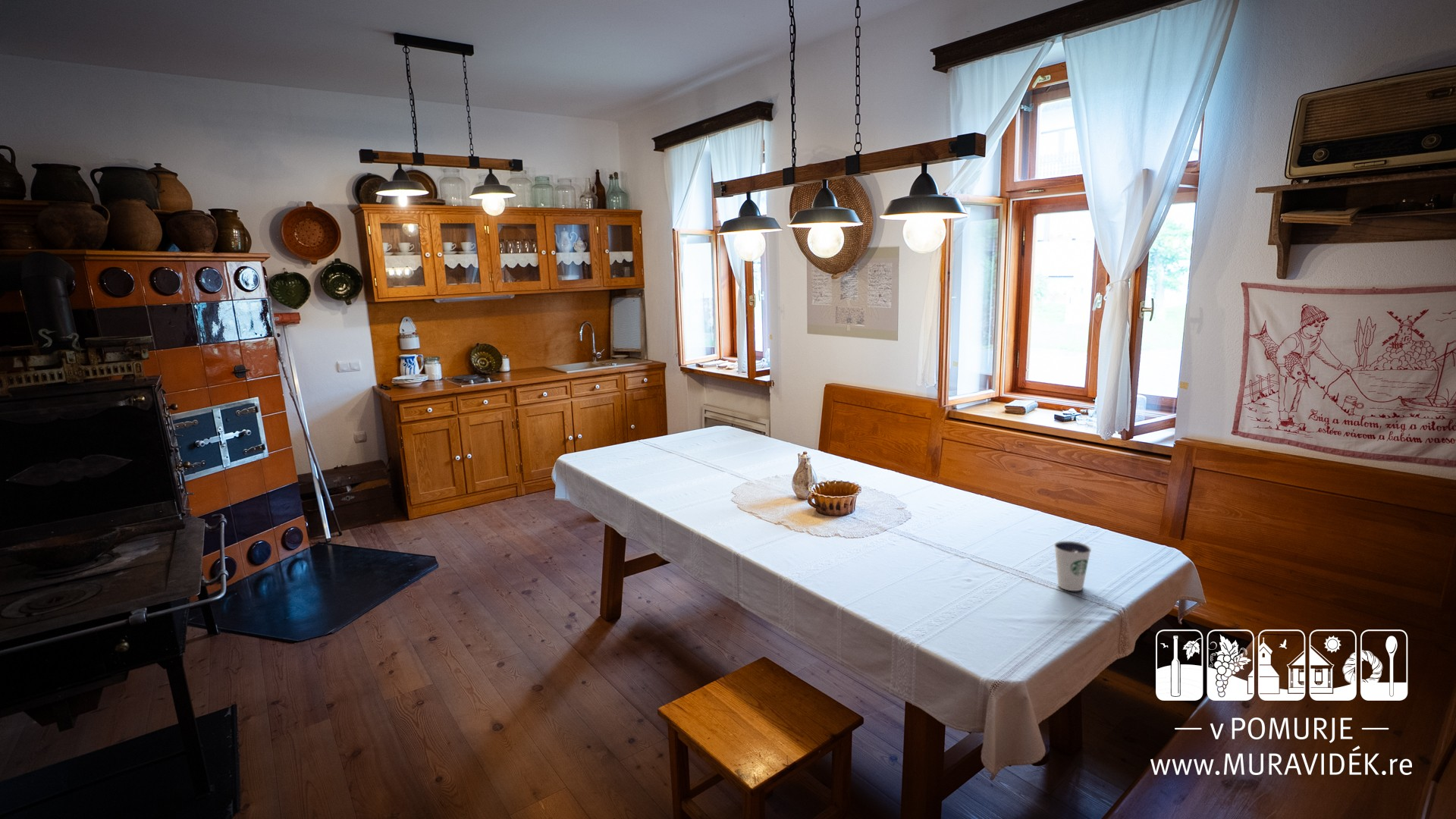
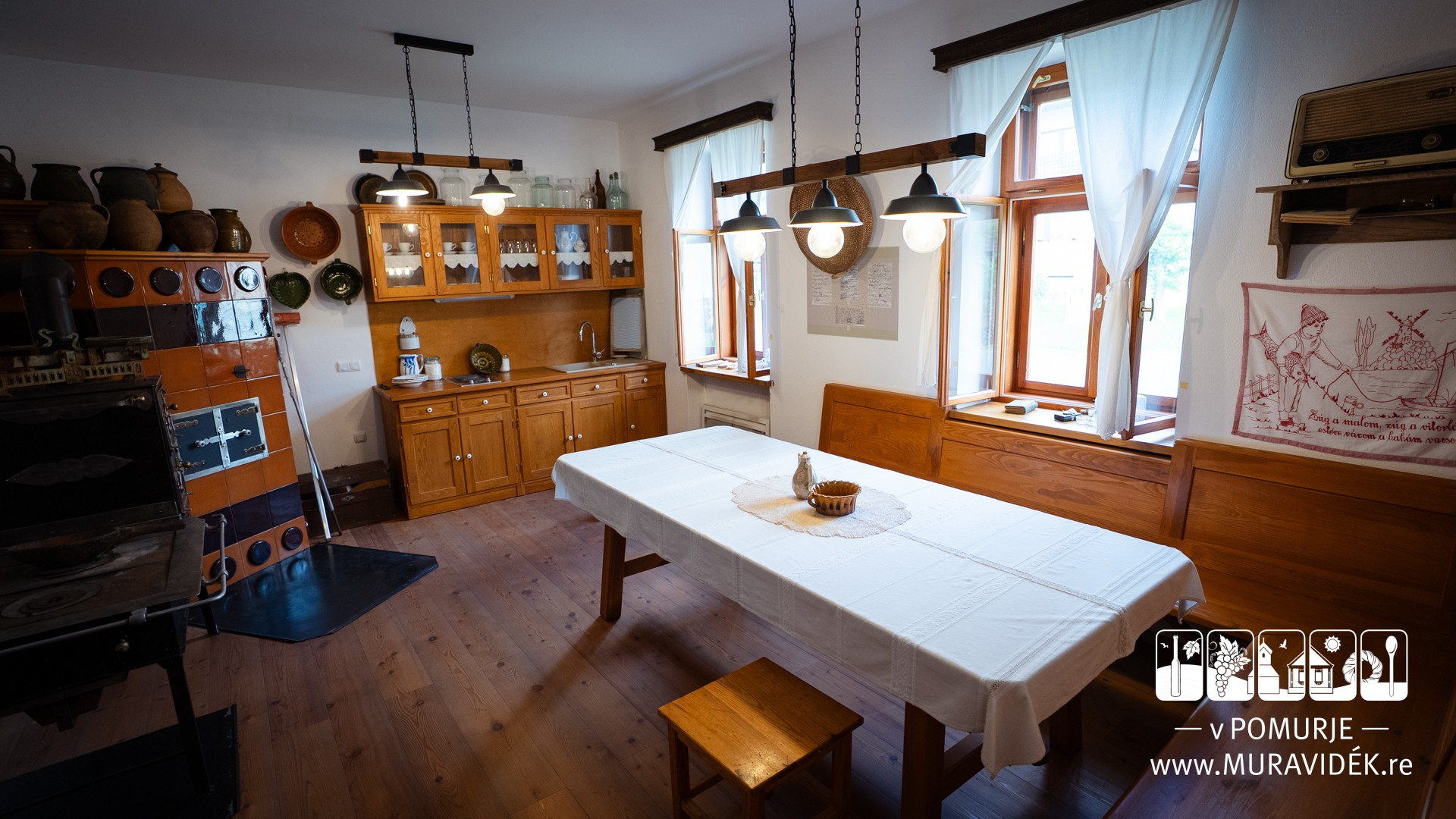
- dixie cup [1053,541,1092,591]
